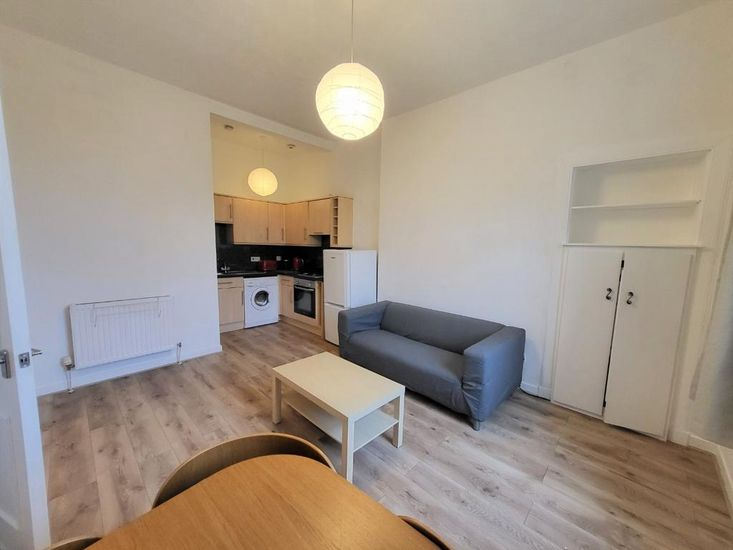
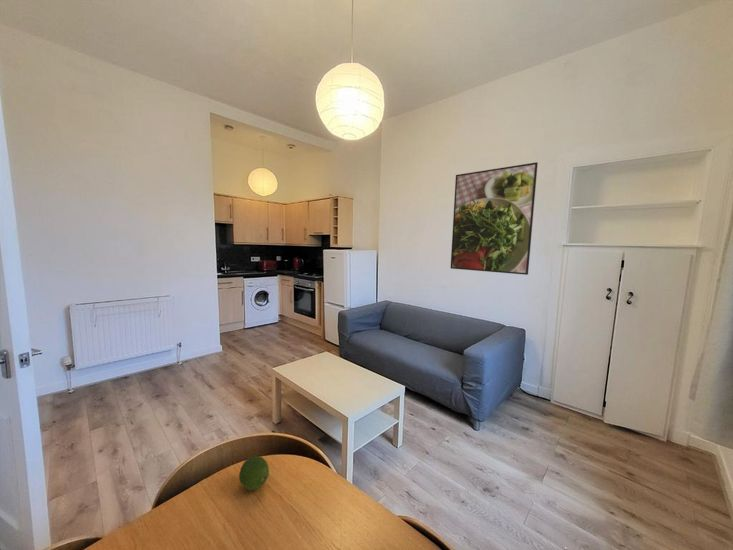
+ fruit [238,455,270,491]
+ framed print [450,161,539,276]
